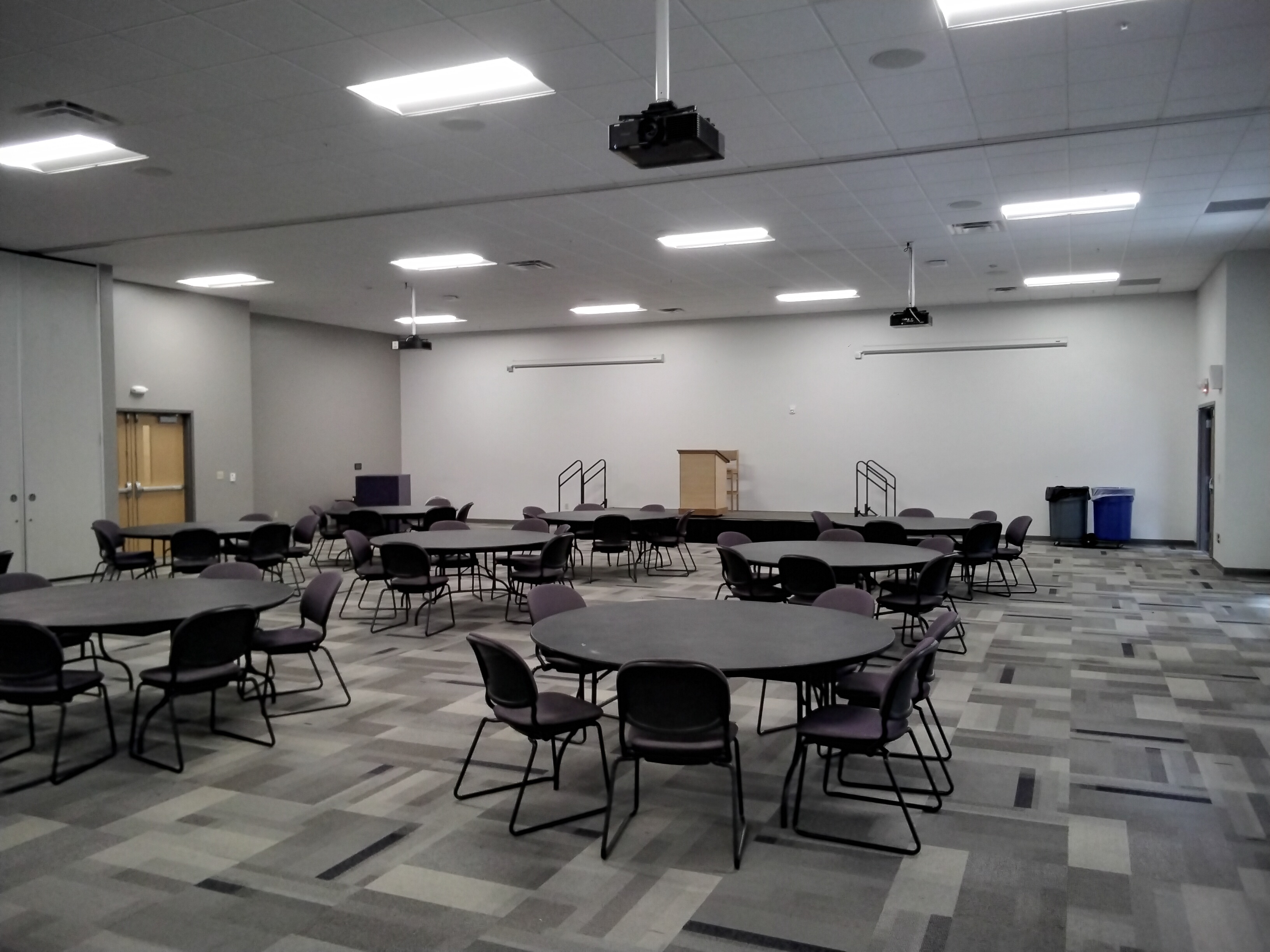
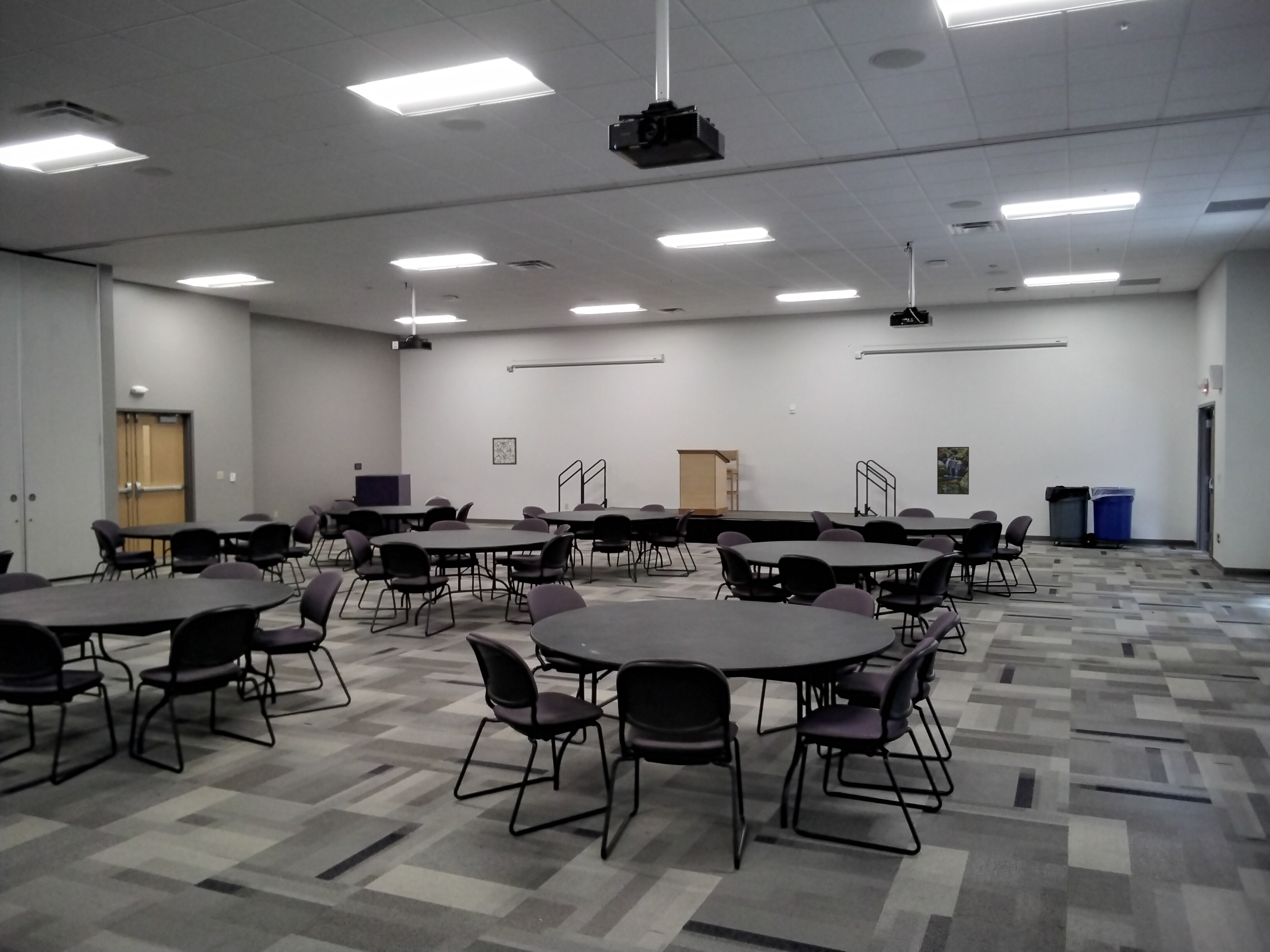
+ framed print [937,446,969,495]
+ wall art [492,437,517,465]
